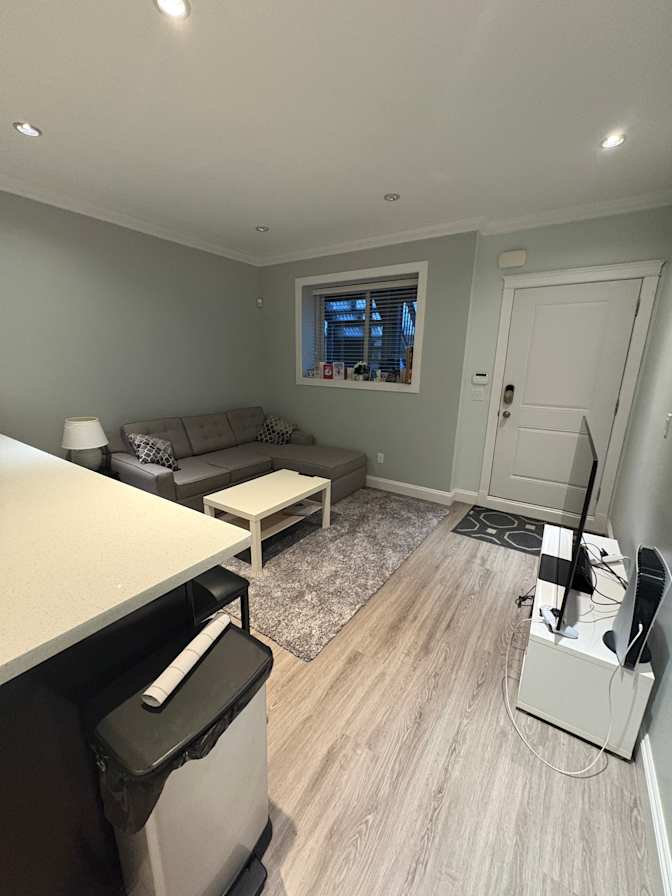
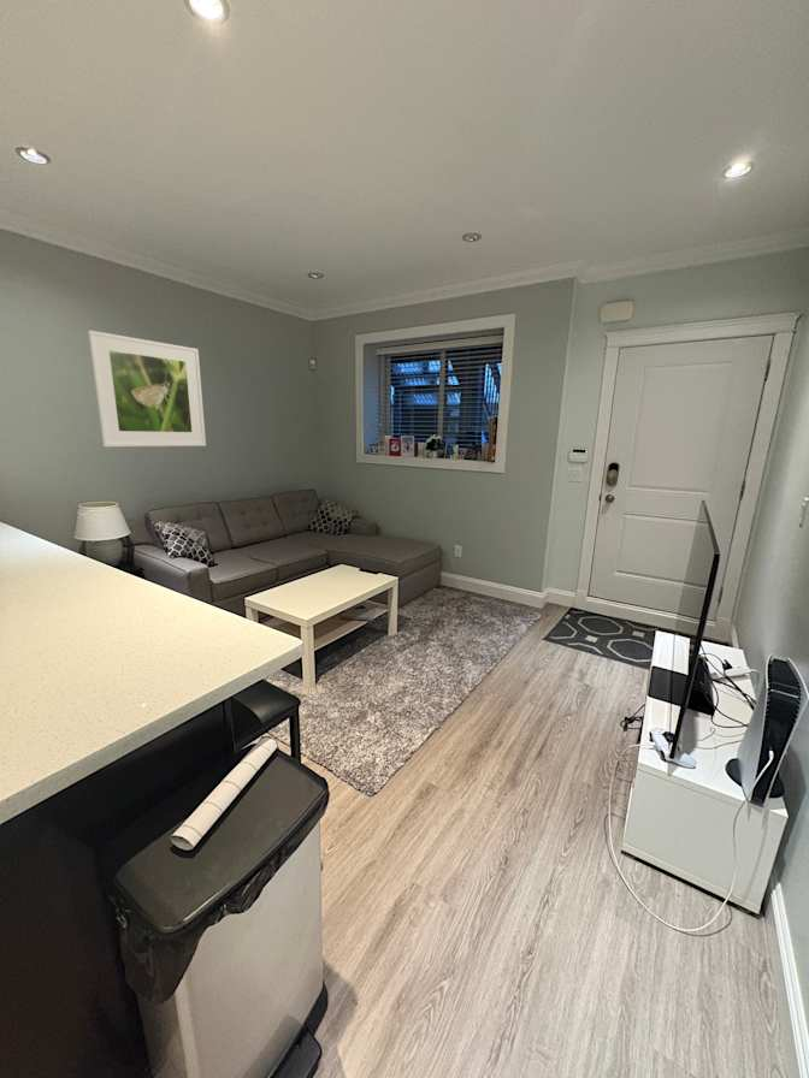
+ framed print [87,330,207,448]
